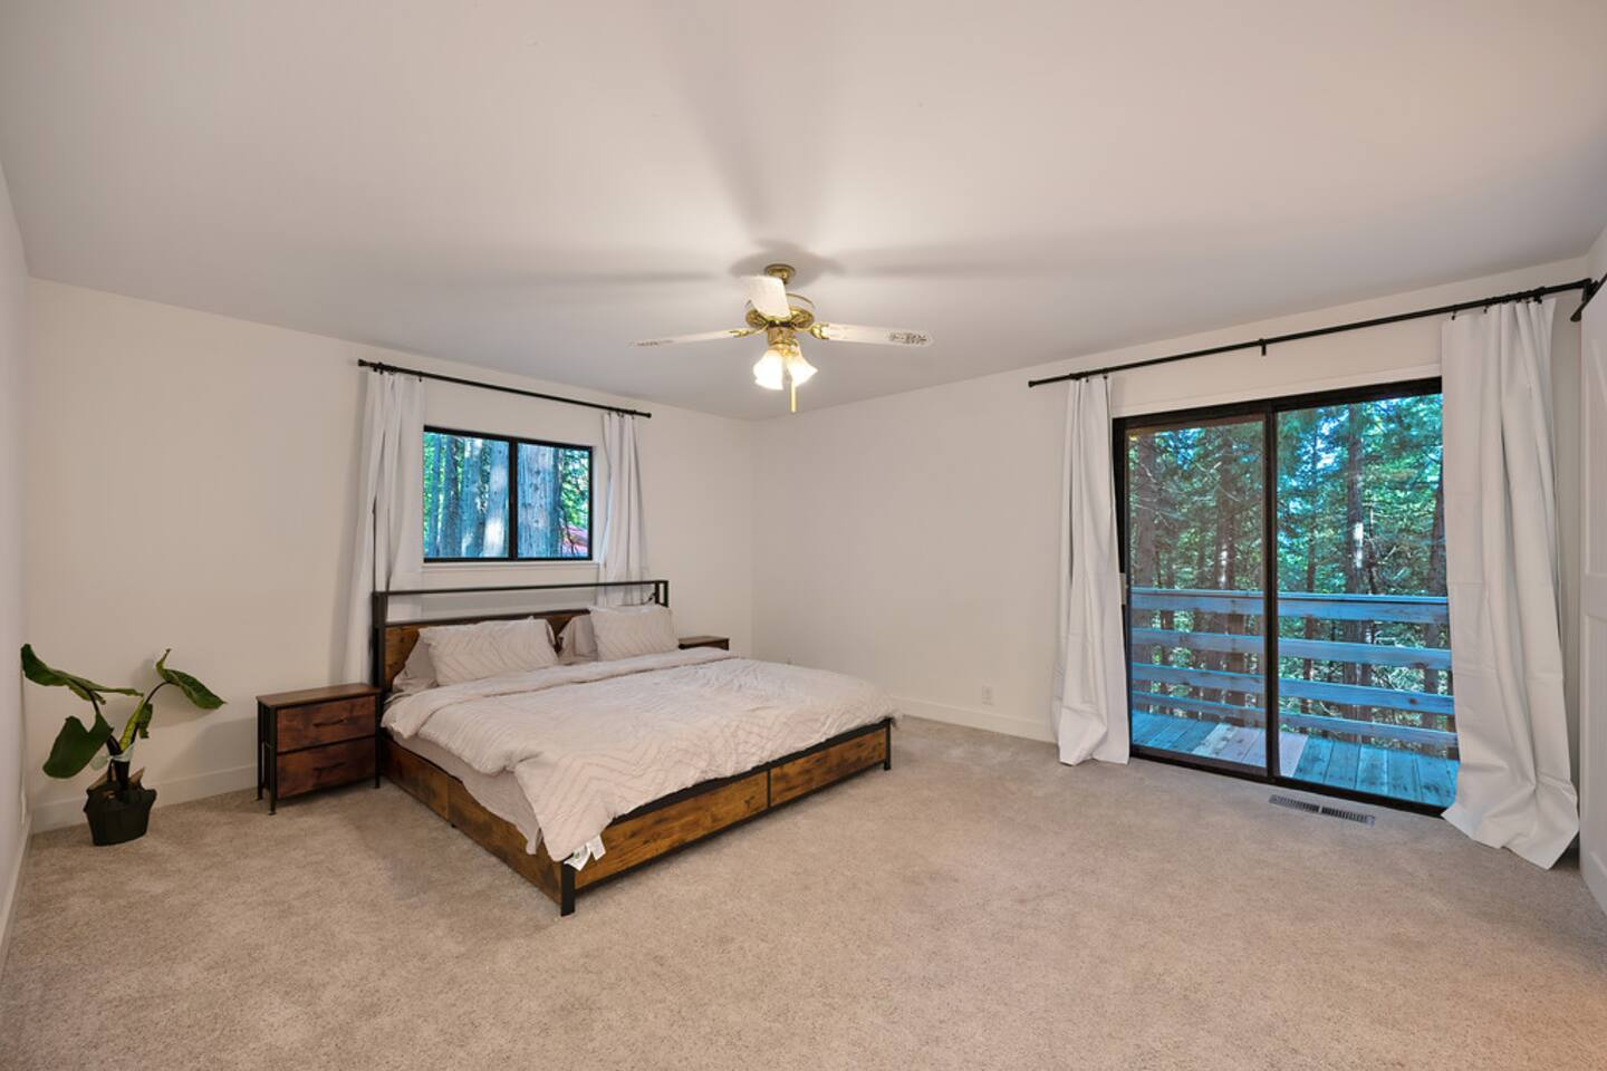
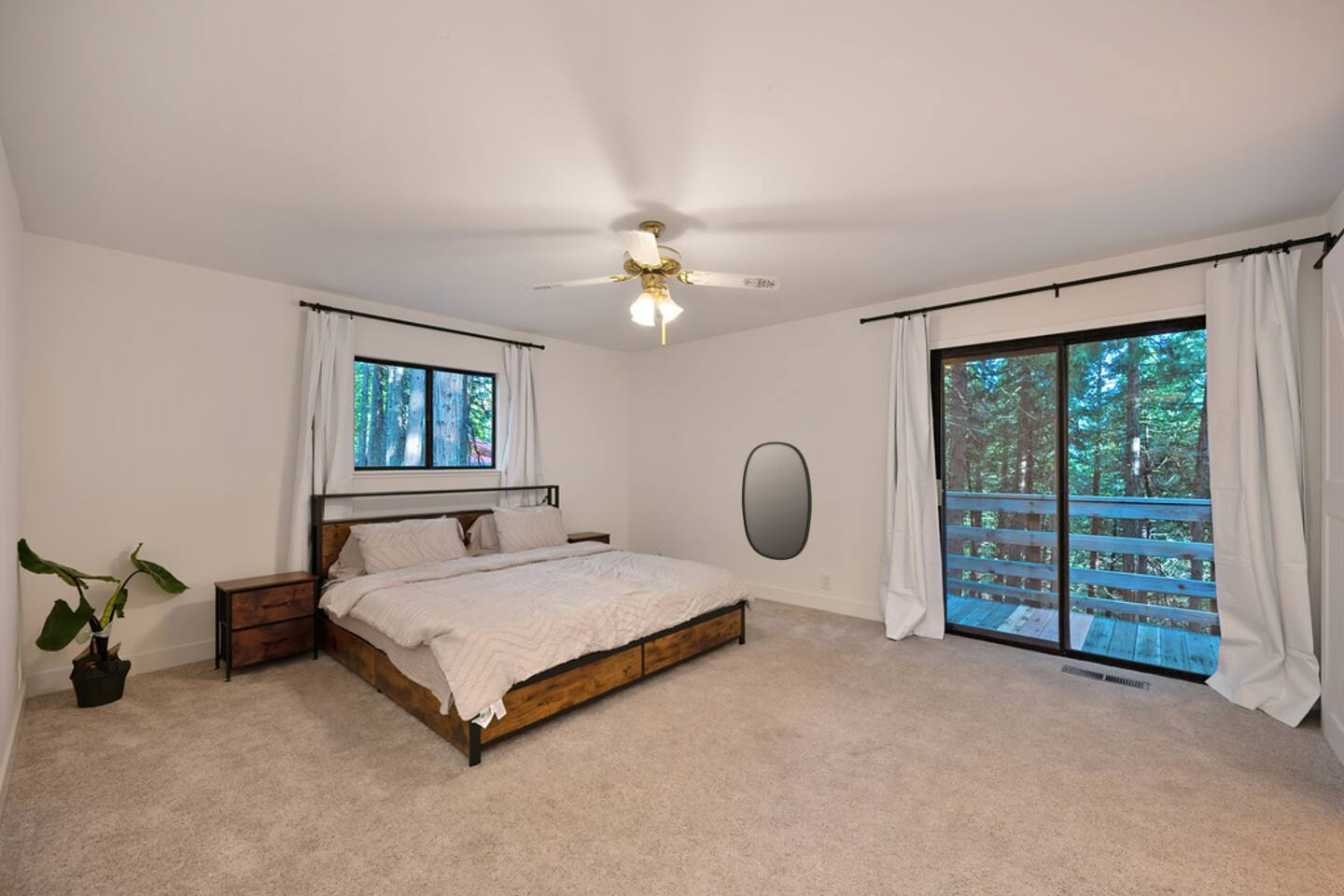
+ home mirror [741,441,813,561]
